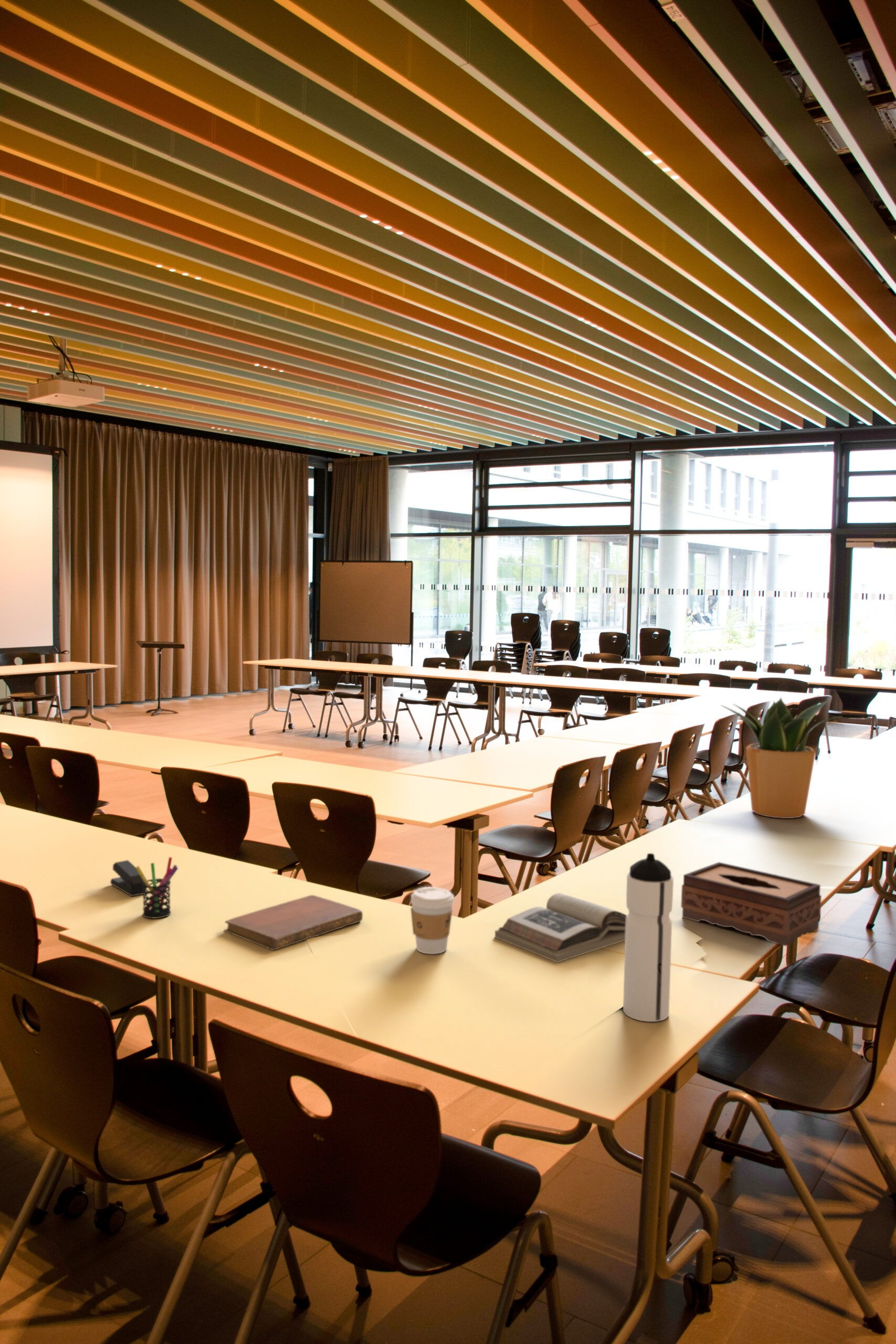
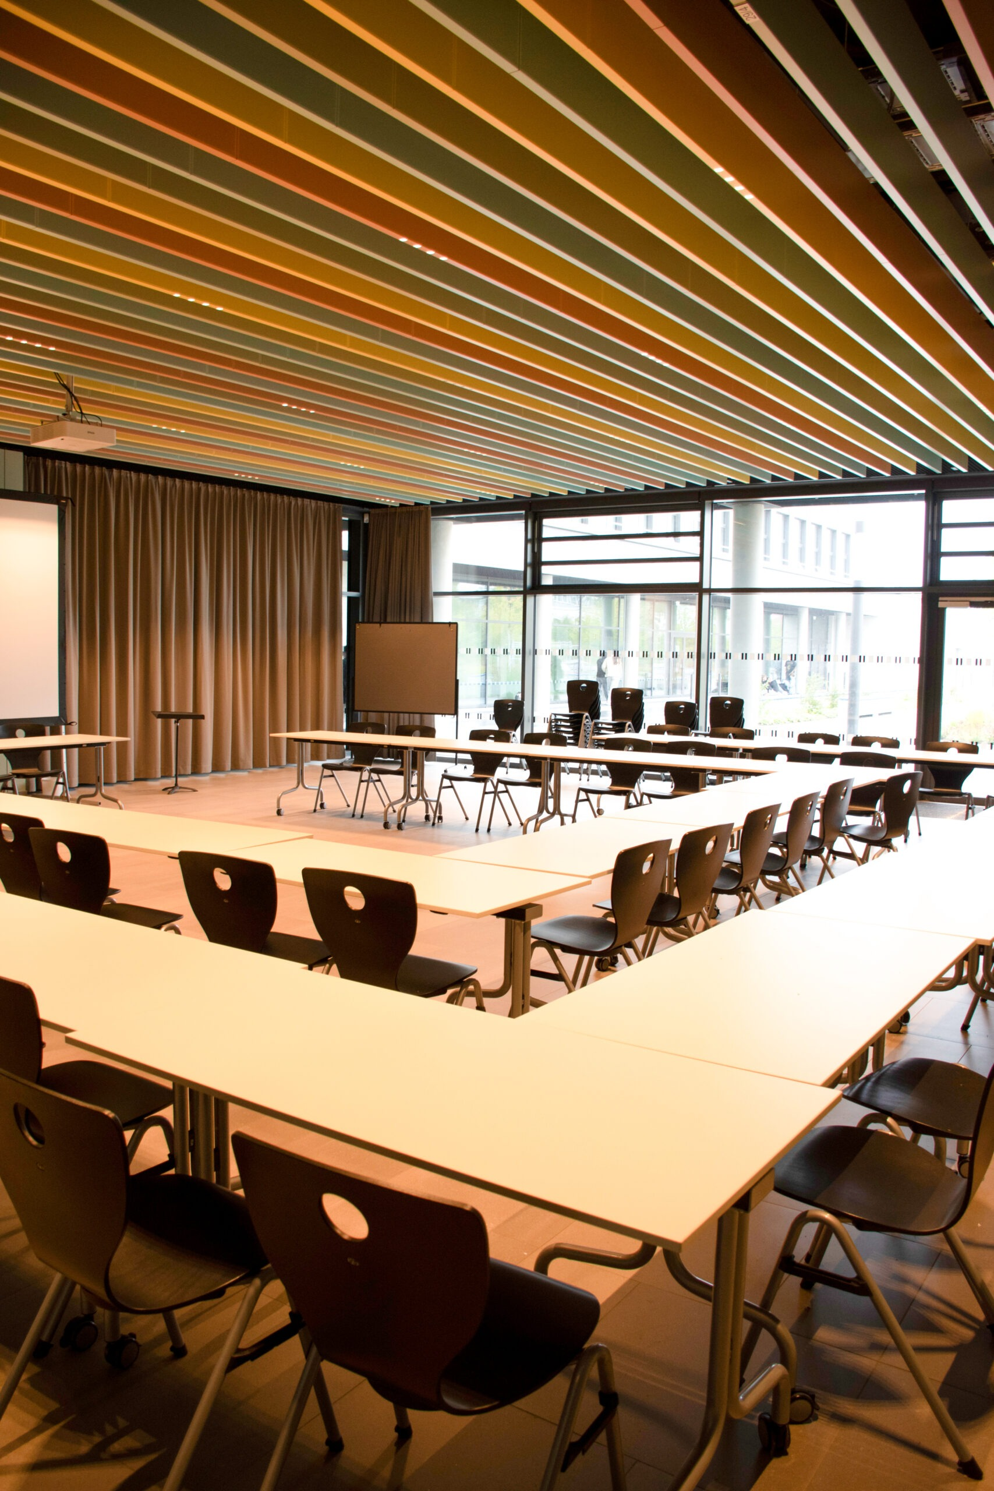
- water bottle [623,853,674,1022]
- potted plant [720,697,844,819]
- pen holder [136,856,178,919]
- stapler [110,859,146,897]
- tissue box [680,862,822,947]
- book [494,892,627,963]
- coffee cup [410,886,455,955]
- notebook [224,895,363,951]
